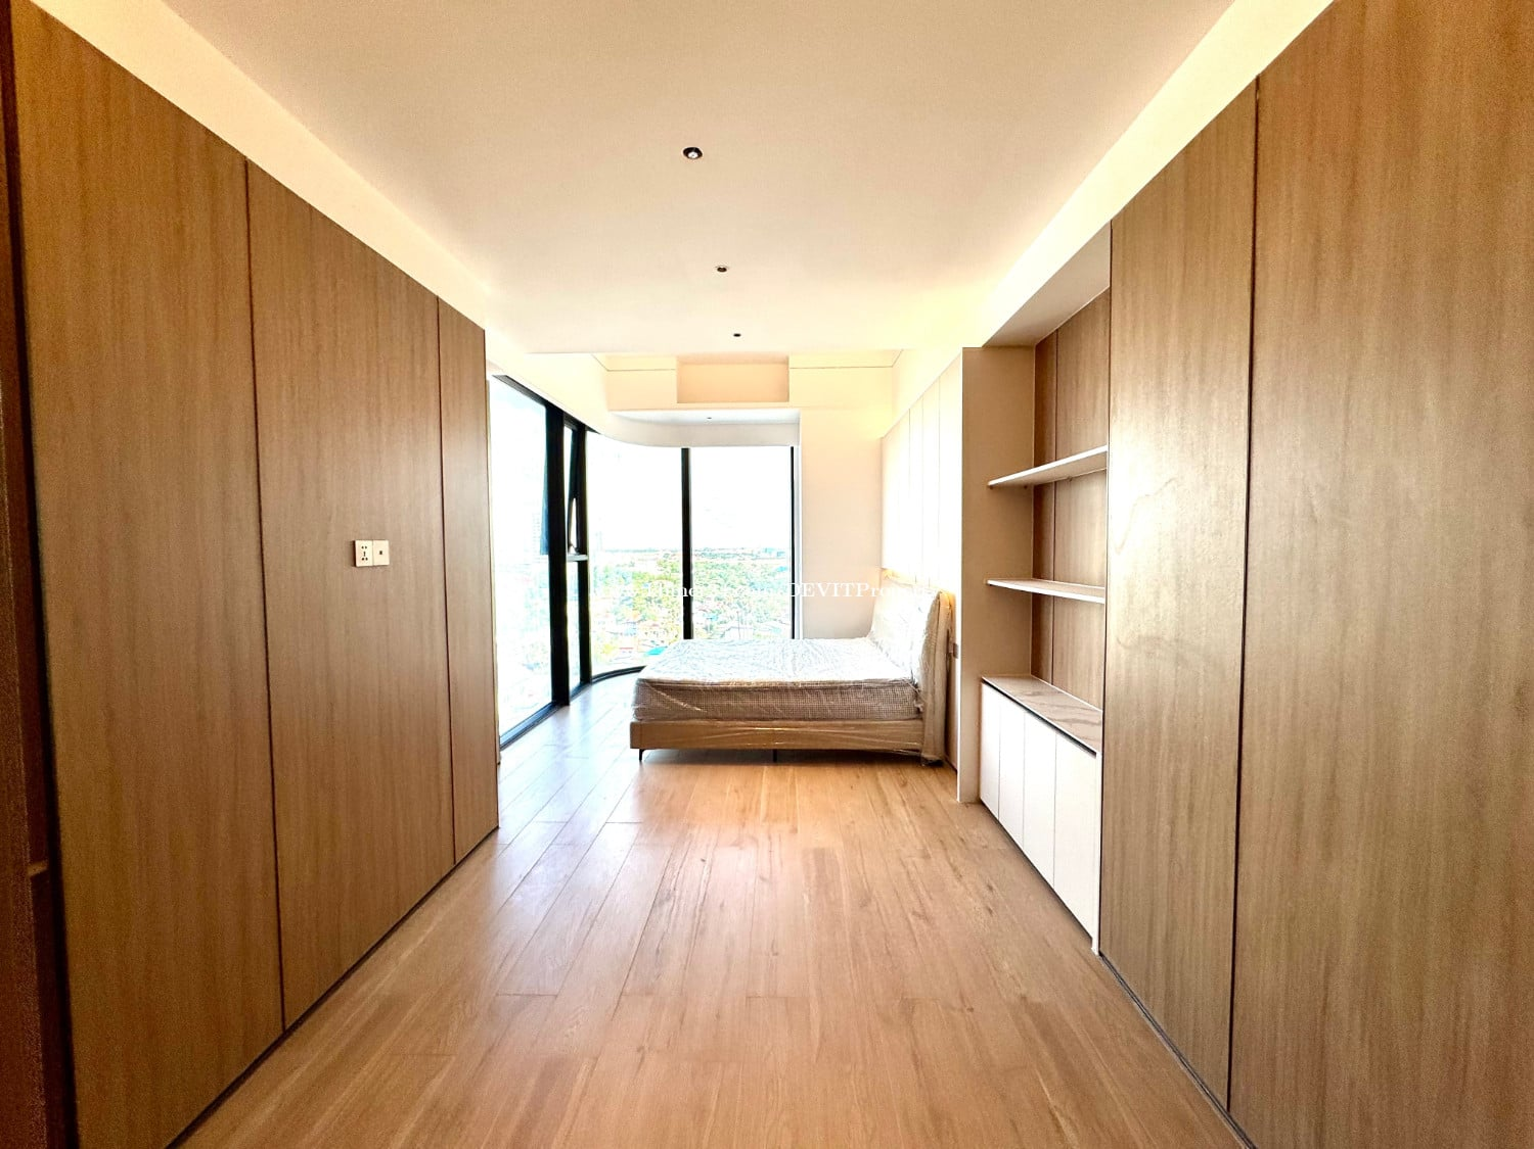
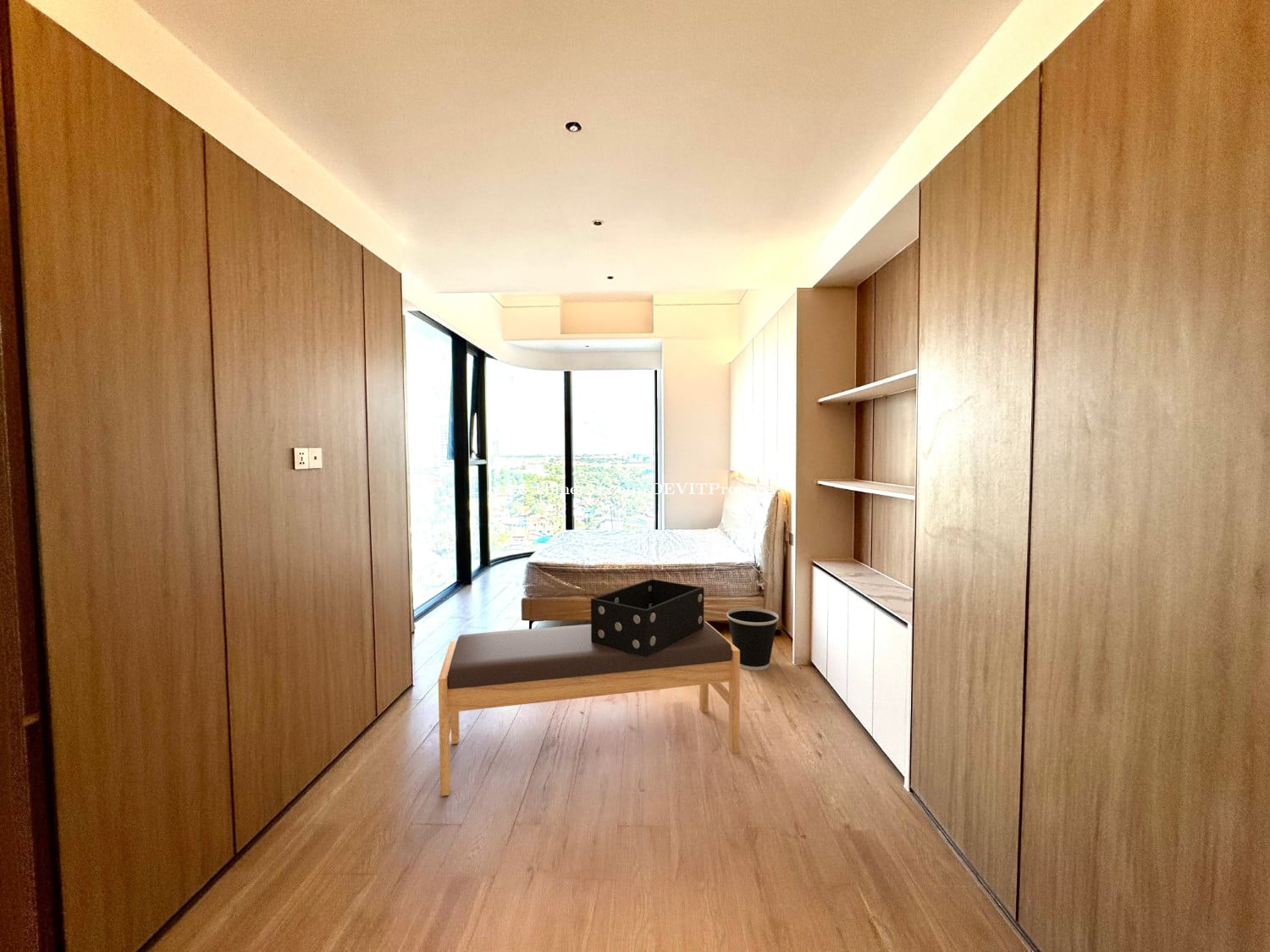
+ wastebasket [726,607,780,672]
+ decorative box [590,578,704,658]
+ bench [438,620,741,797]
